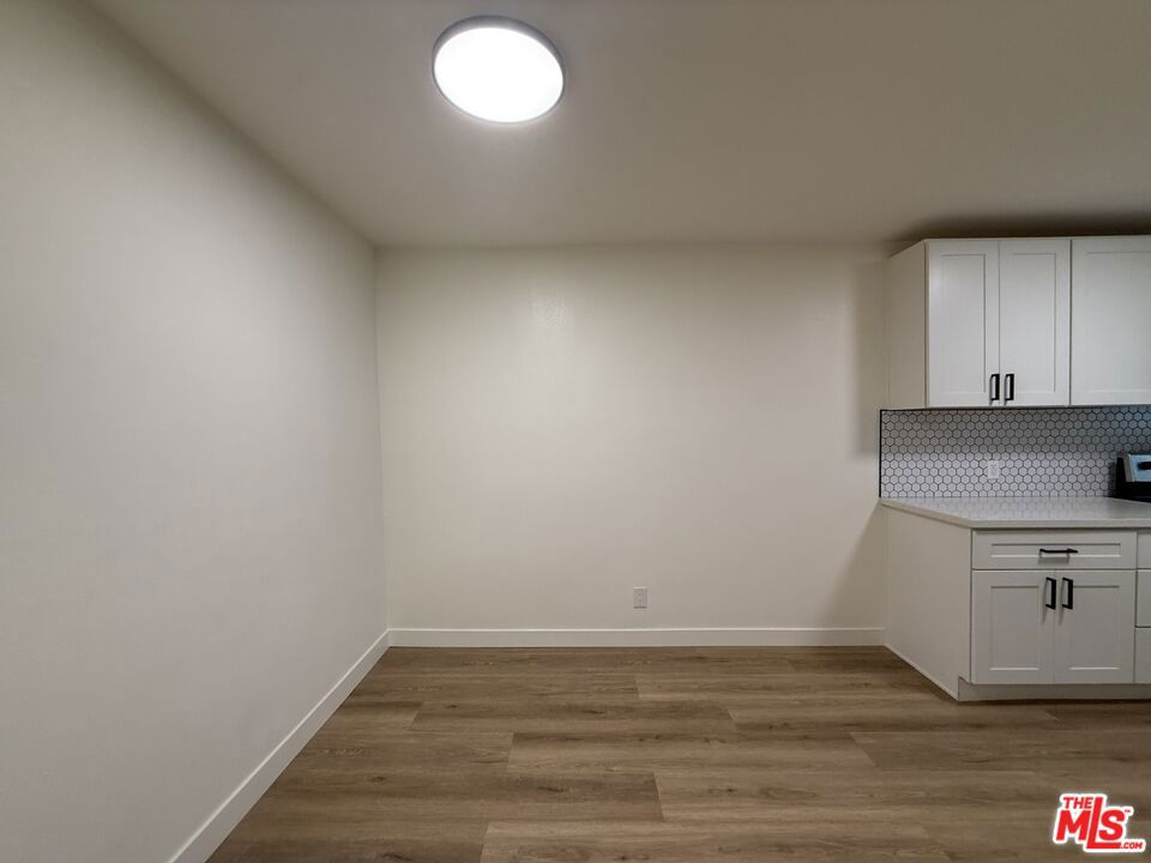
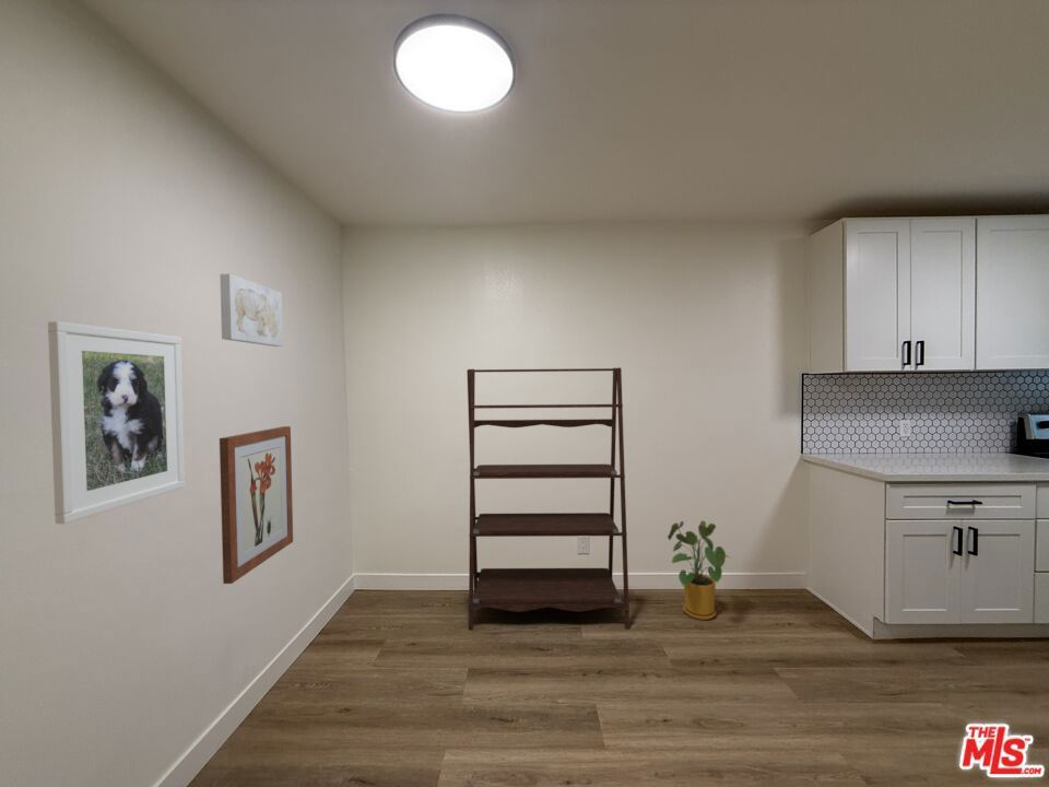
+ wall art [219,425,294,585]
+ wall art [219,273,284,348]
+ shelving unit [465,366,630,631]
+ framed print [47,320,186,525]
+ house plant [667,519,733,621]
